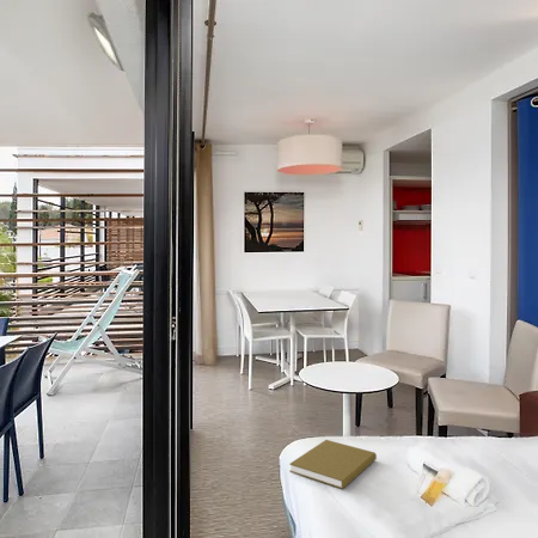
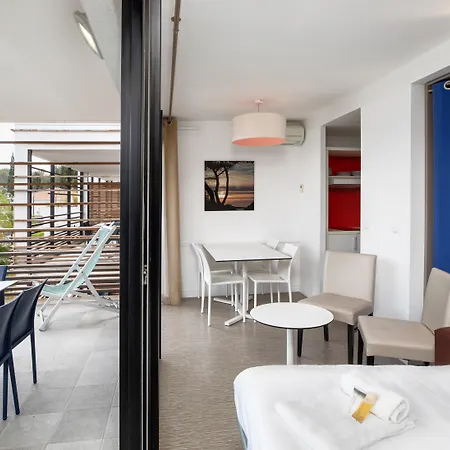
- book [288,439,378,490]
